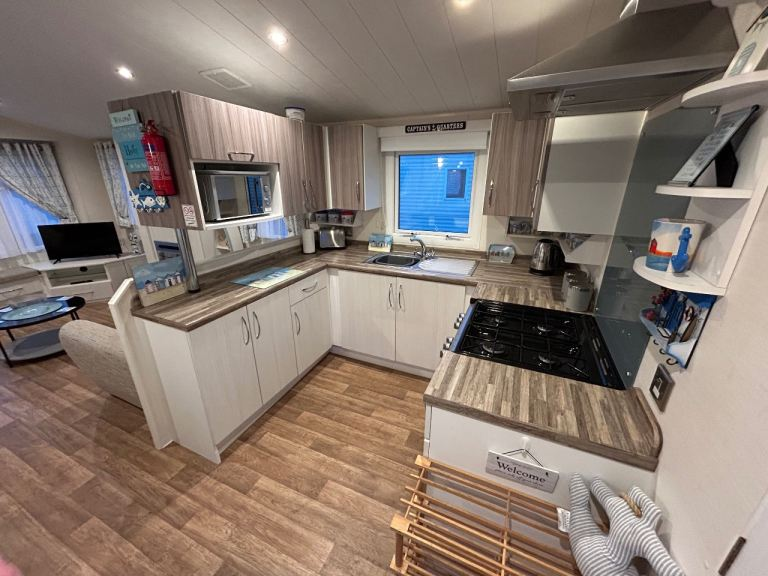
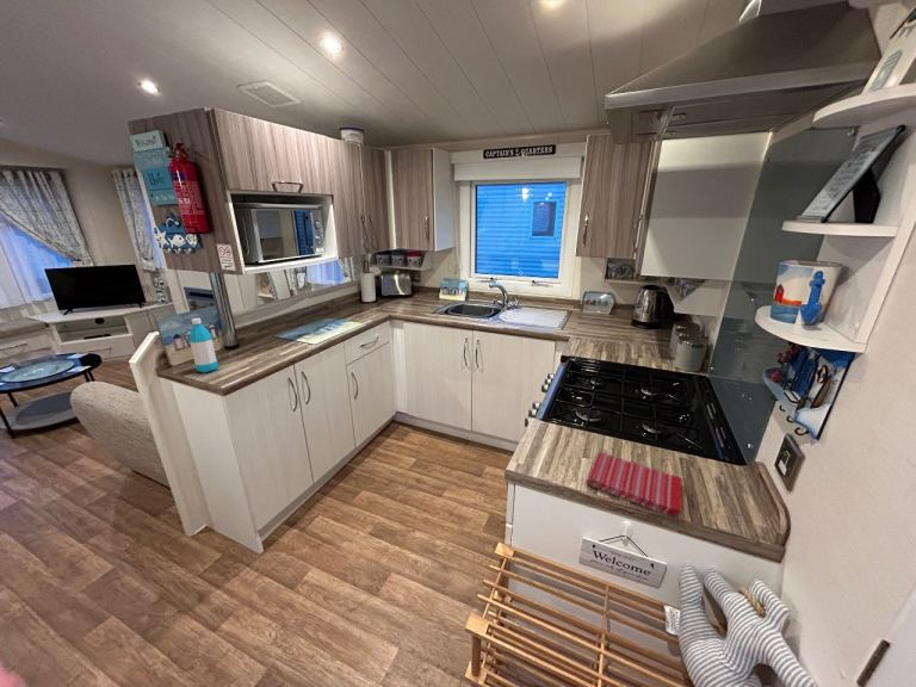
+ water bottle [188,317,219,373]
+ dish towel [584,451,683,519]
